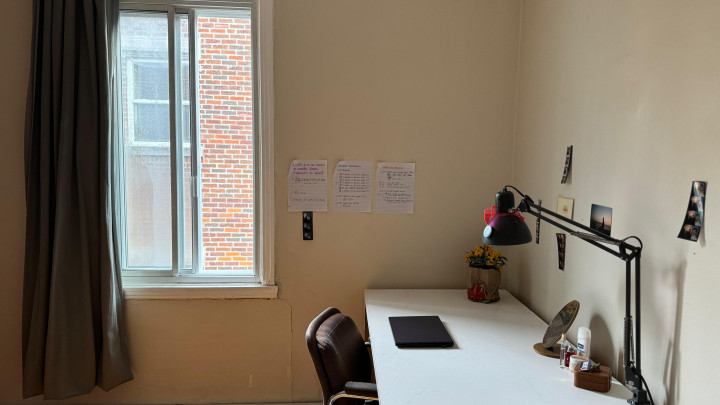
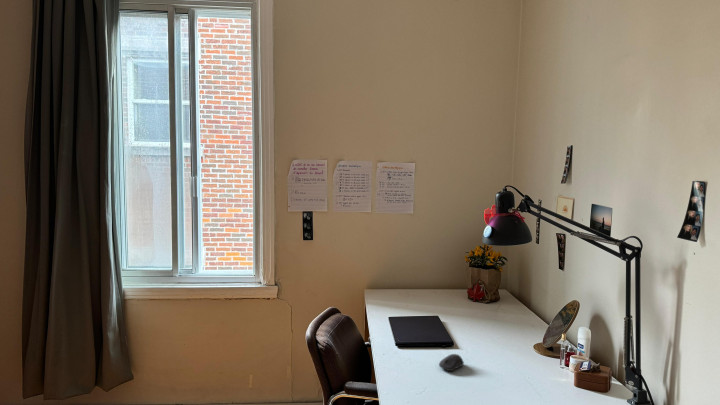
+ computer mouse [438,353,465,372]
